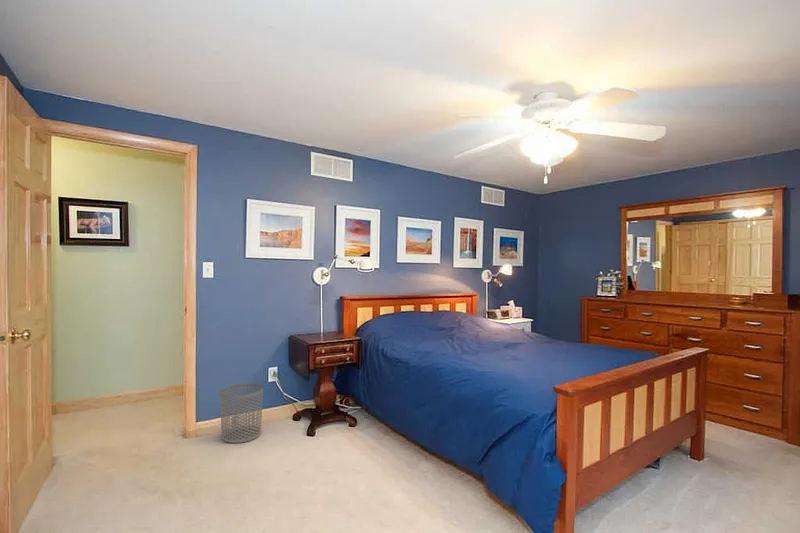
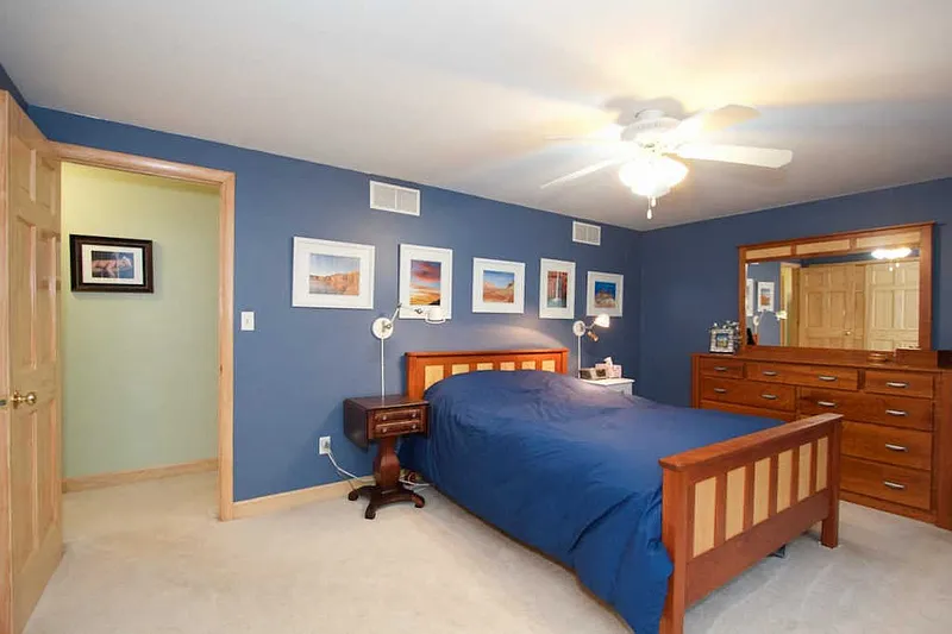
- waste bin [219,382,264,444]
